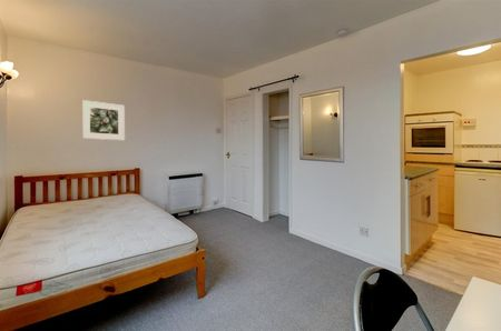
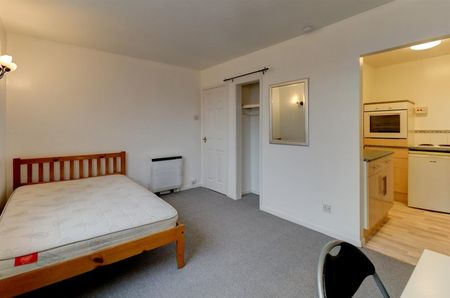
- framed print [81,99,126,141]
